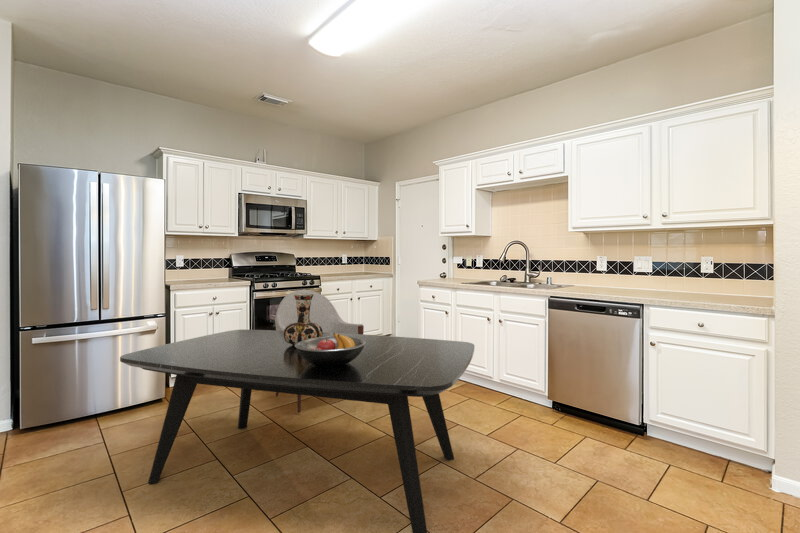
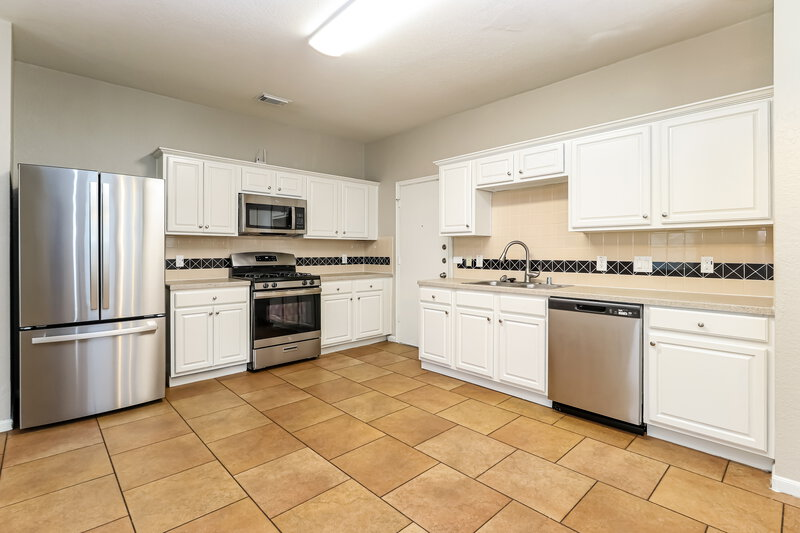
- dining table [119,329,476,533]
- vase [283,294,323,346]
- chair [274,289,365,414]
- fruit bowl [295,333,366,367]
